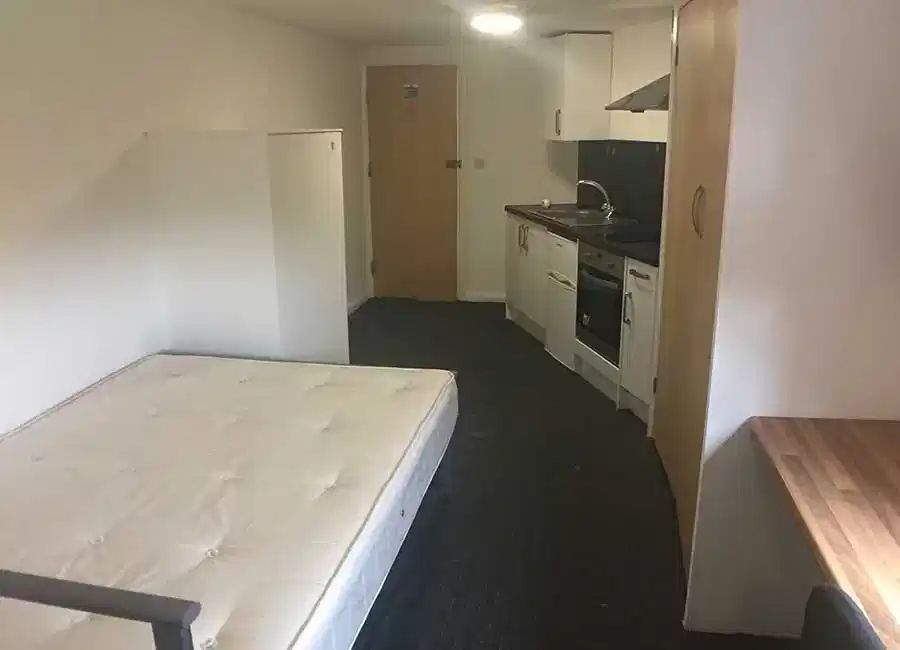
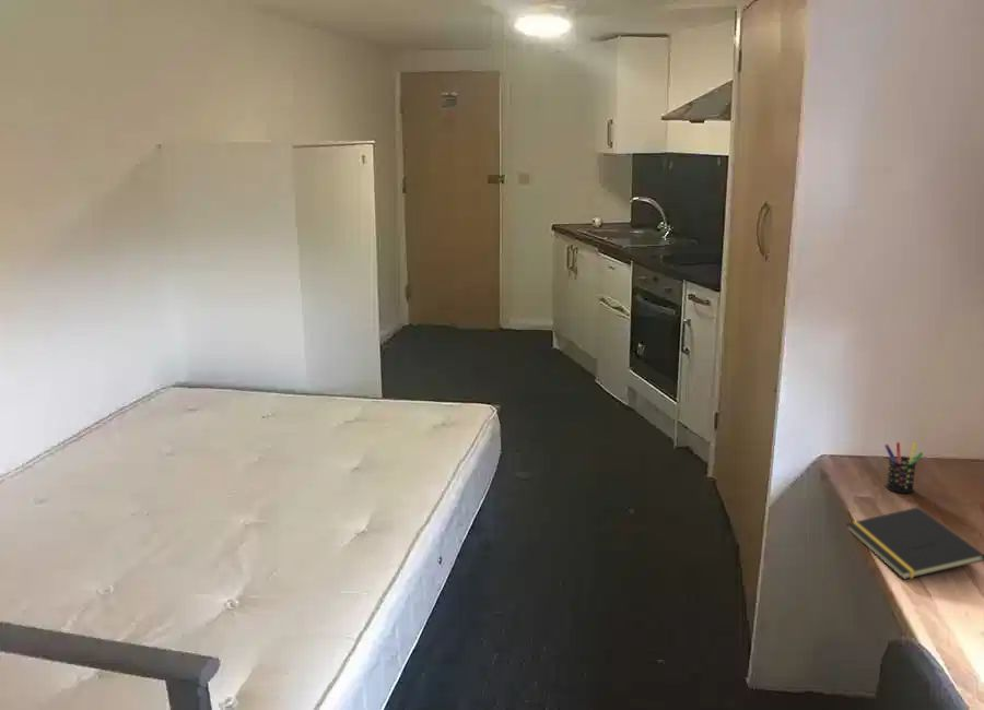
+ pen holder [883,441,924,494]
+ notepad [845,506,984,580]
